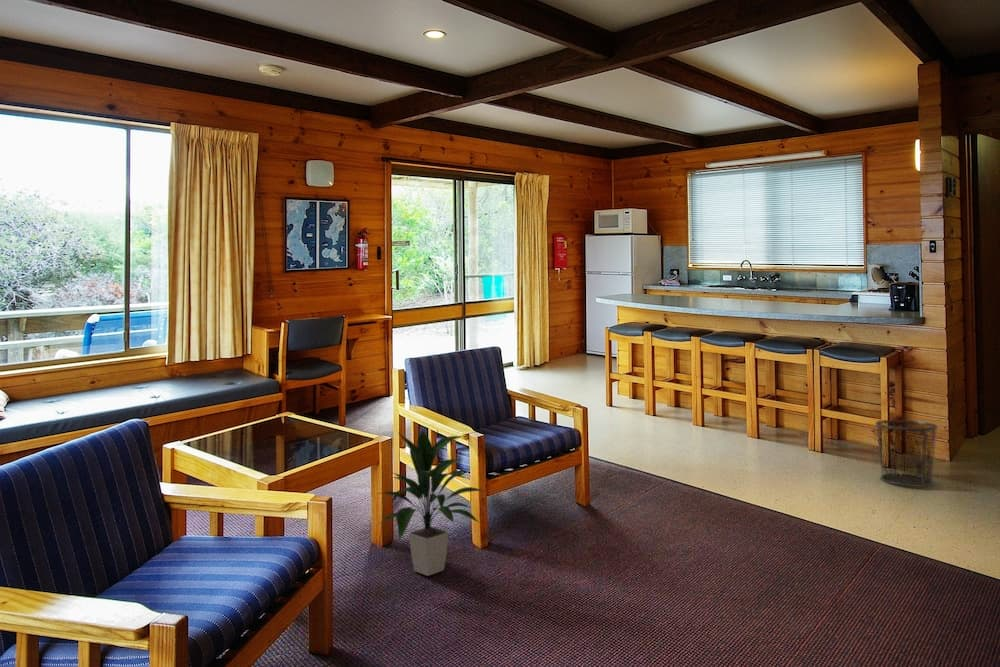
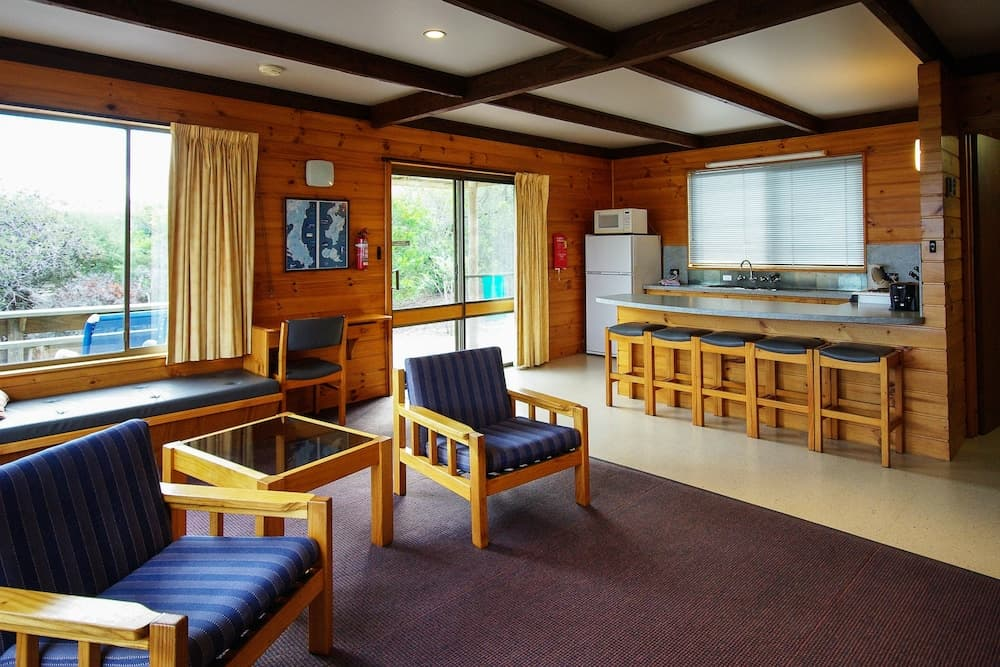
- waste bin [874,419,939,488]
- indoor plant [376,429,485,577]
